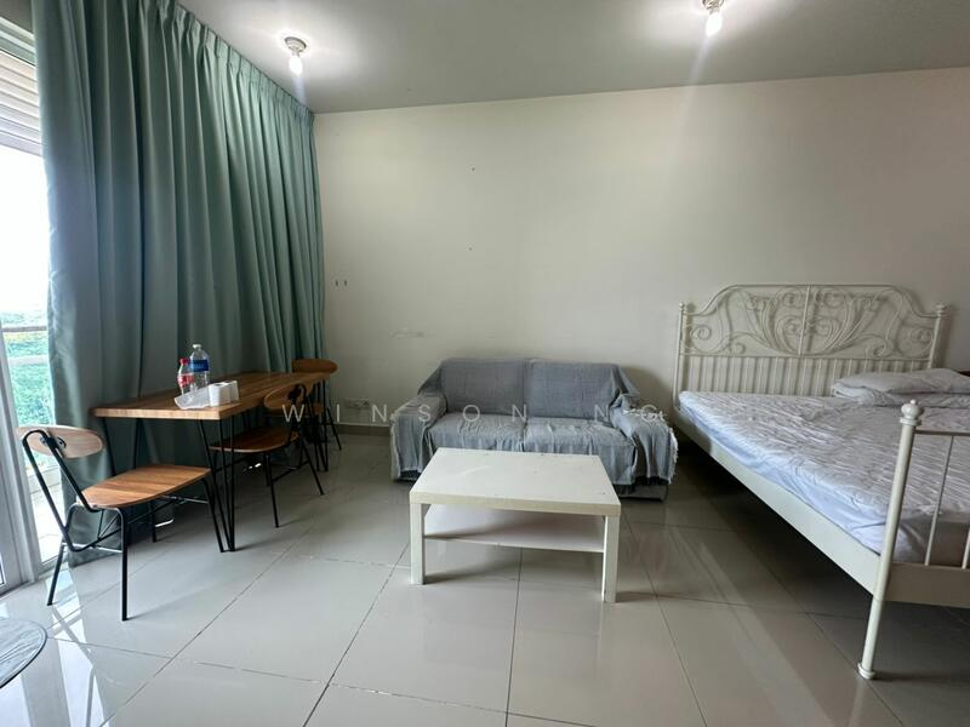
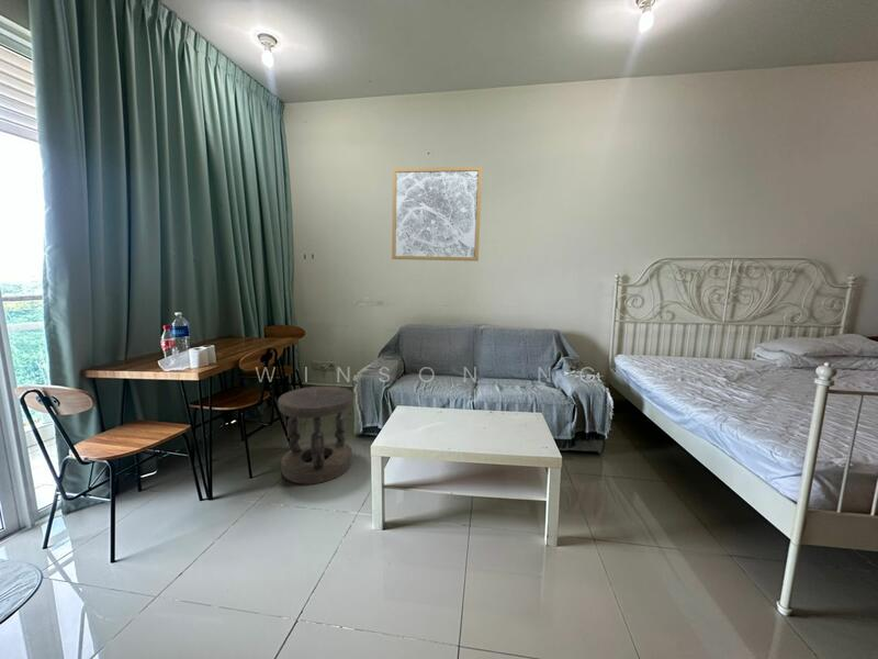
+ wall art [391,166,483,263]
+ stool [277,384,354,485]
